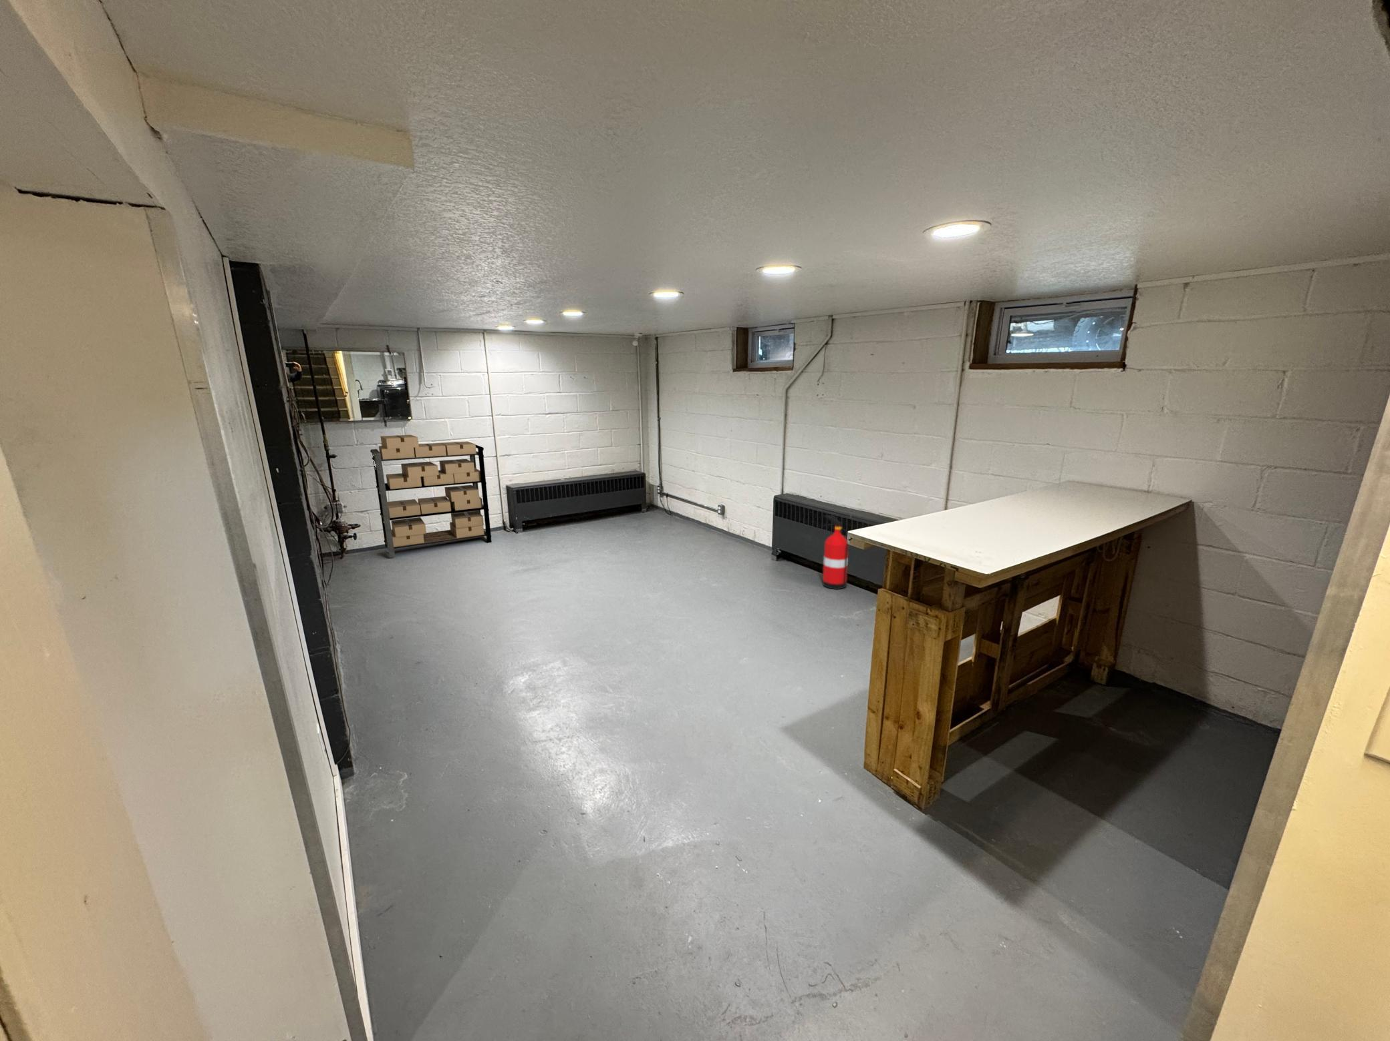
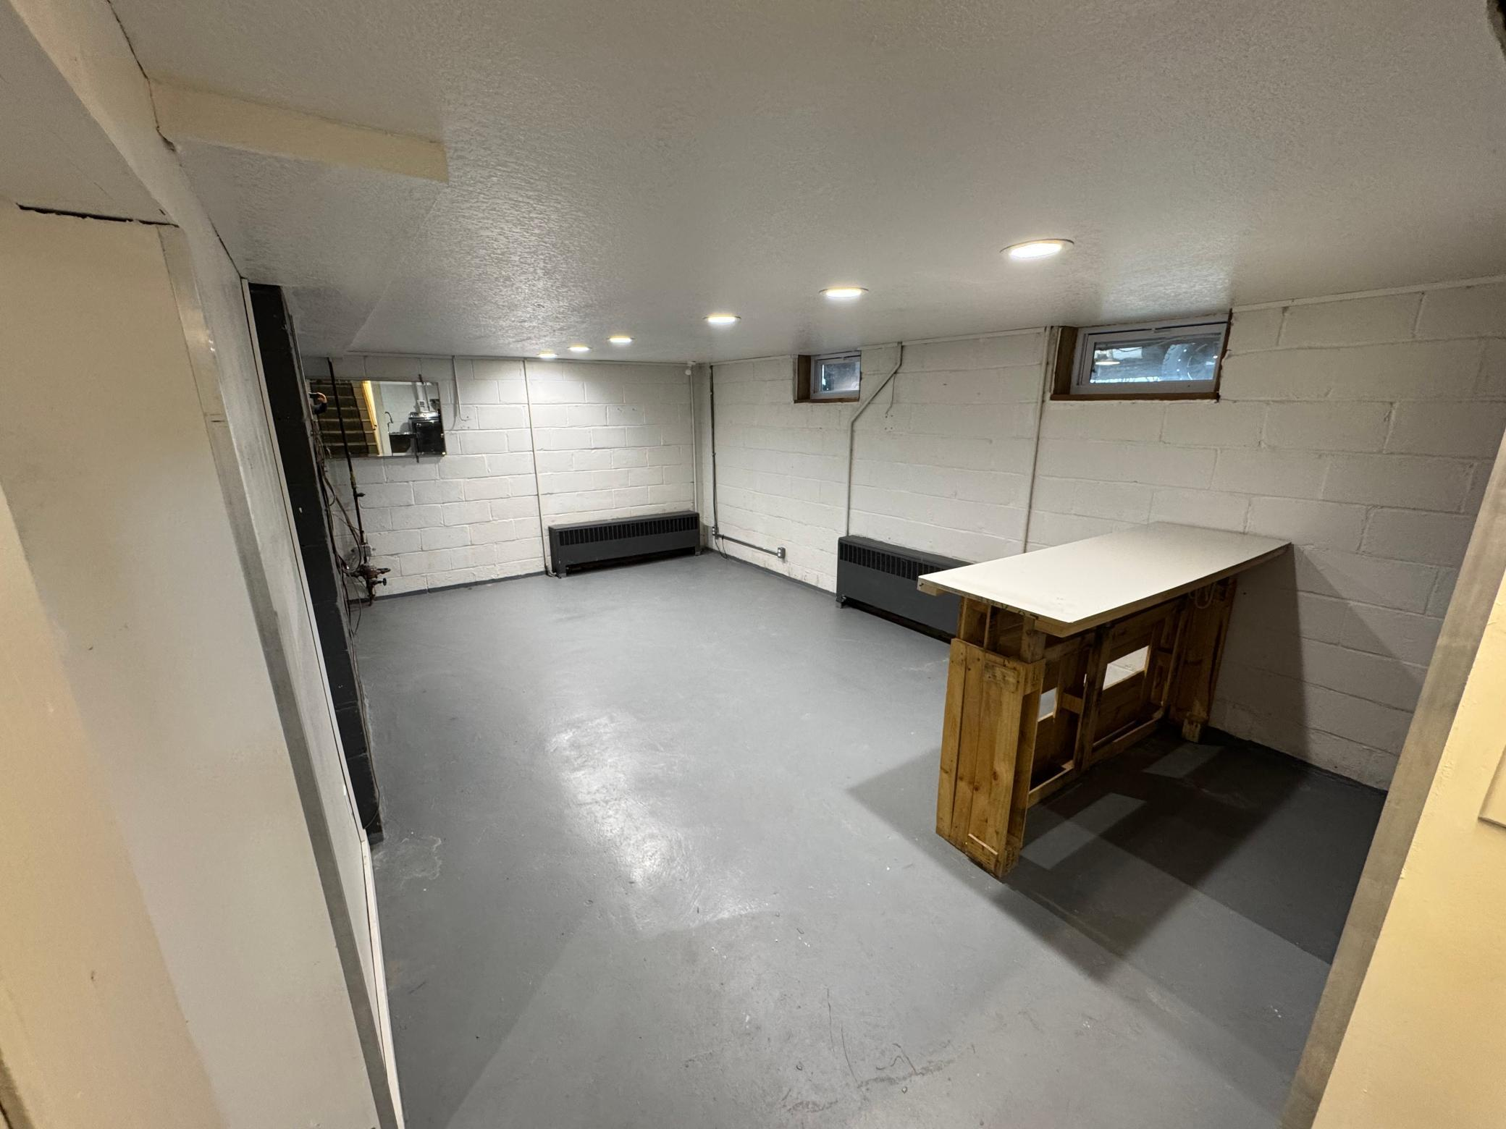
- shelving unit [370,434,491,559]
- fire extinguisher [821,515,849,589]
